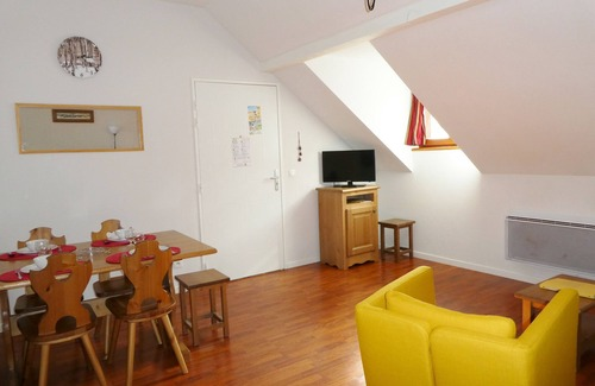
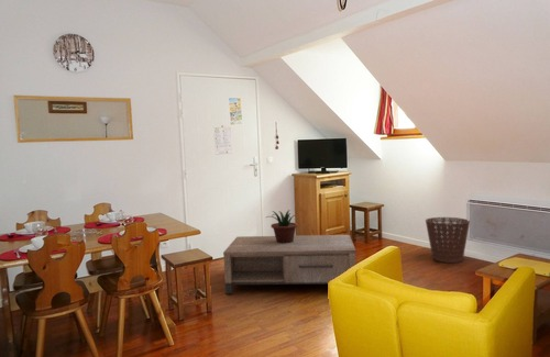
+ basket [425,216,471,264]
+ coffee table [222,234,358,294]
+ potted plant [265,209,299,244]
